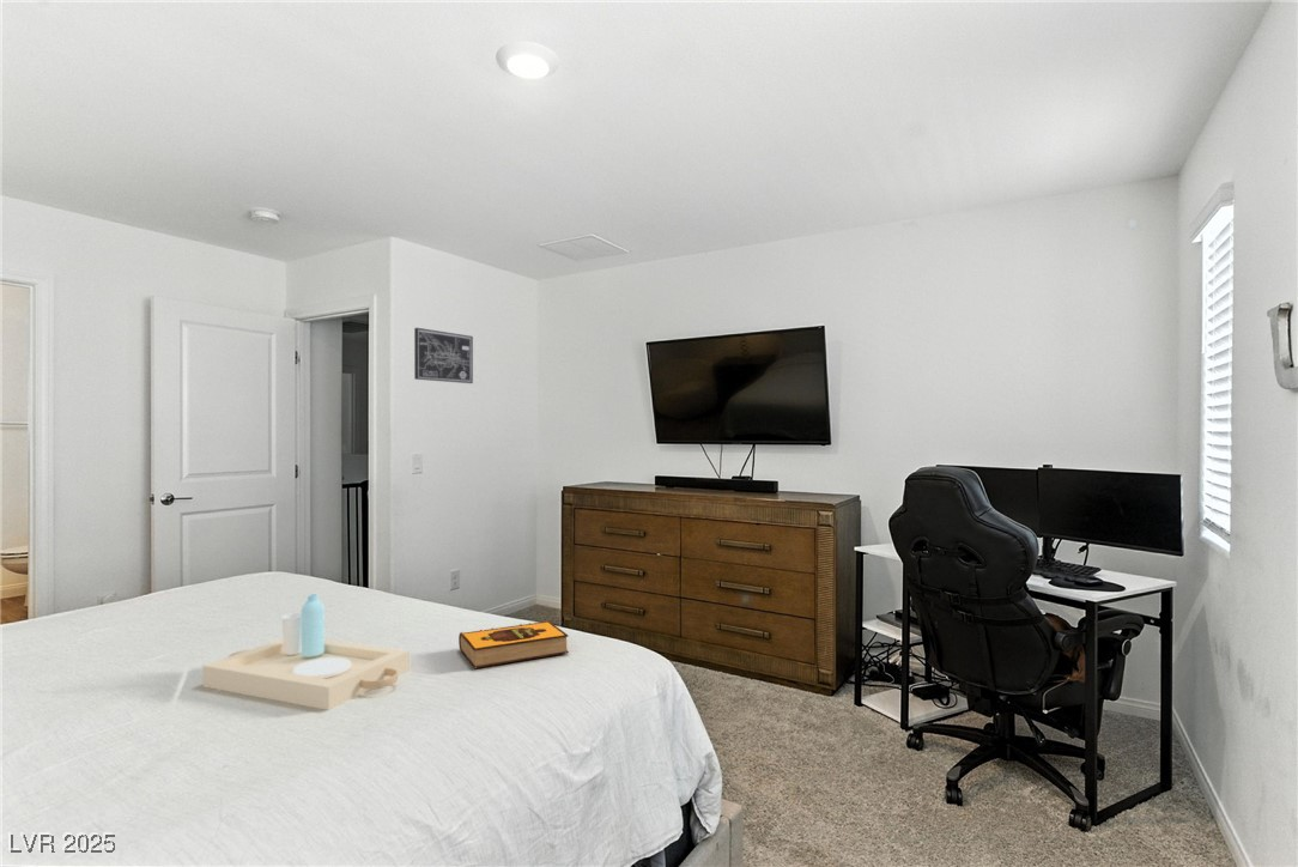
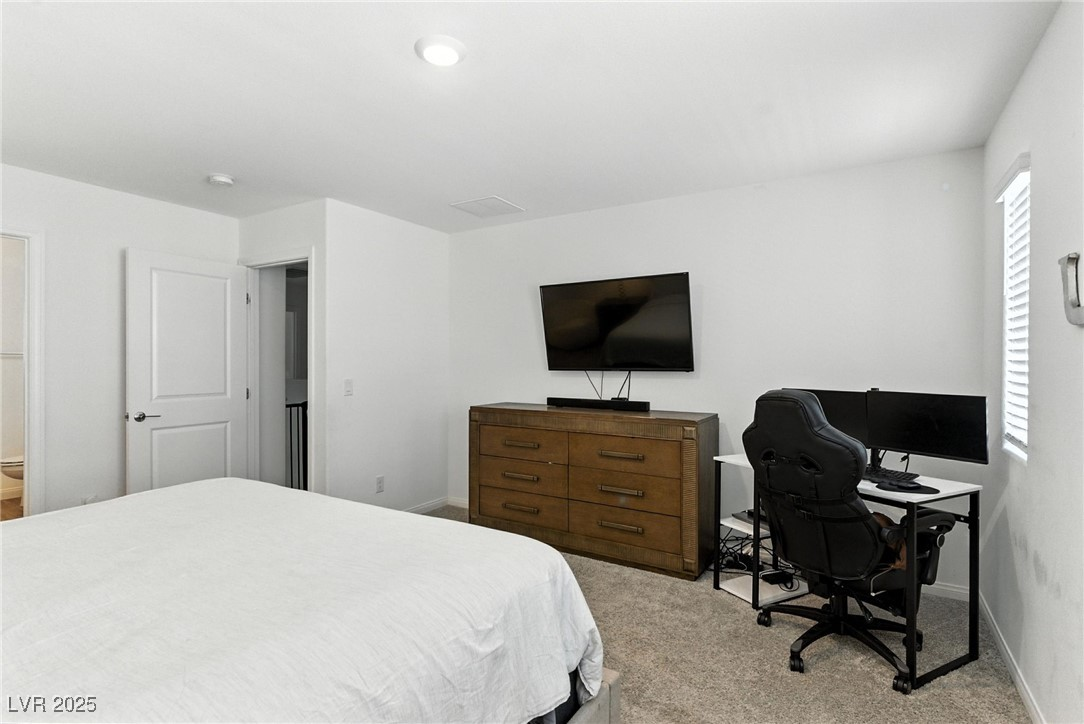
- serving tray [201,593,411,711]
- hardback book [457,619,570,669]
- wall art [413,327,474,384]
